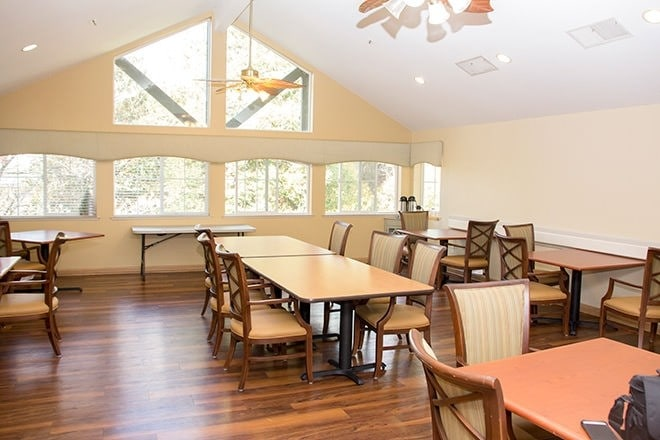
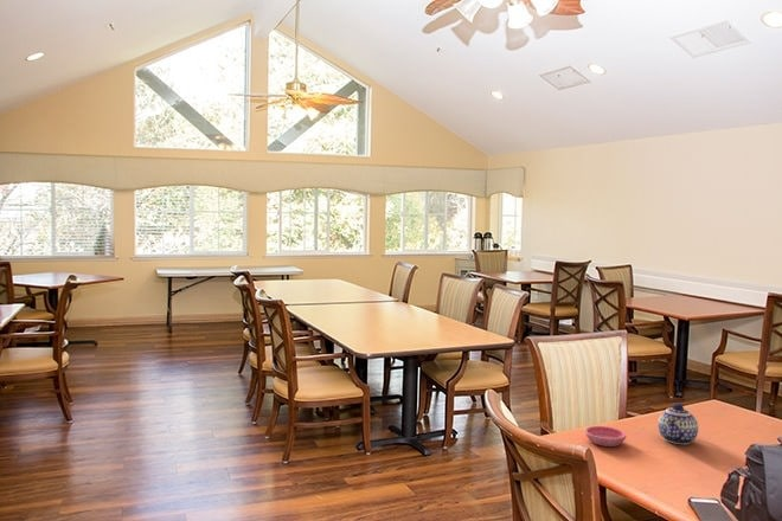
+ teapot [656,403,699,445]
+ saucer [584,425,627,448]
